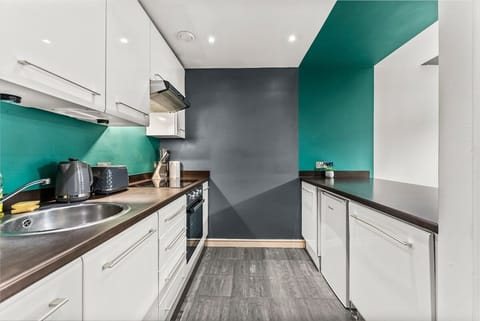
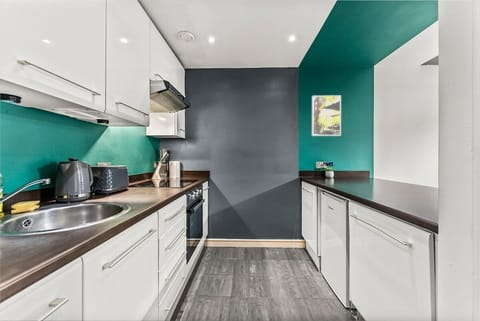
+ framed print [311,95,342,137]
